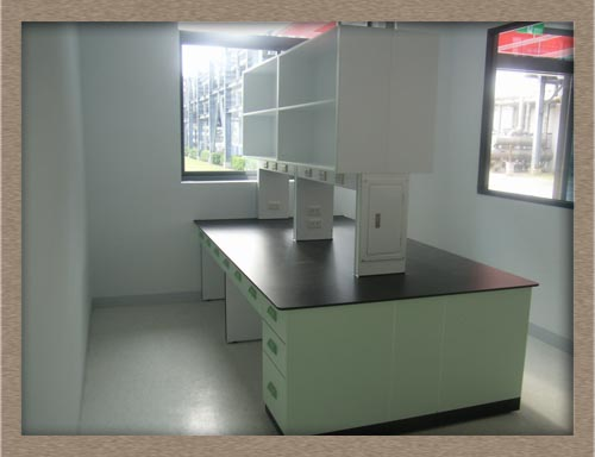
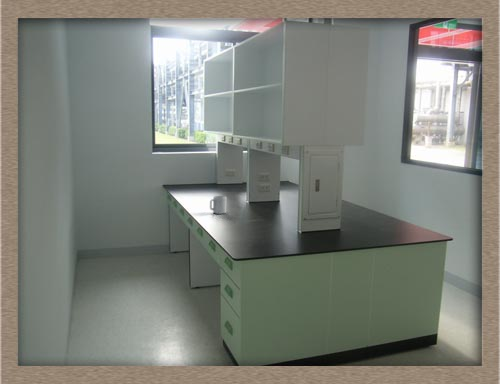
+ mug [209,195,227,215]
